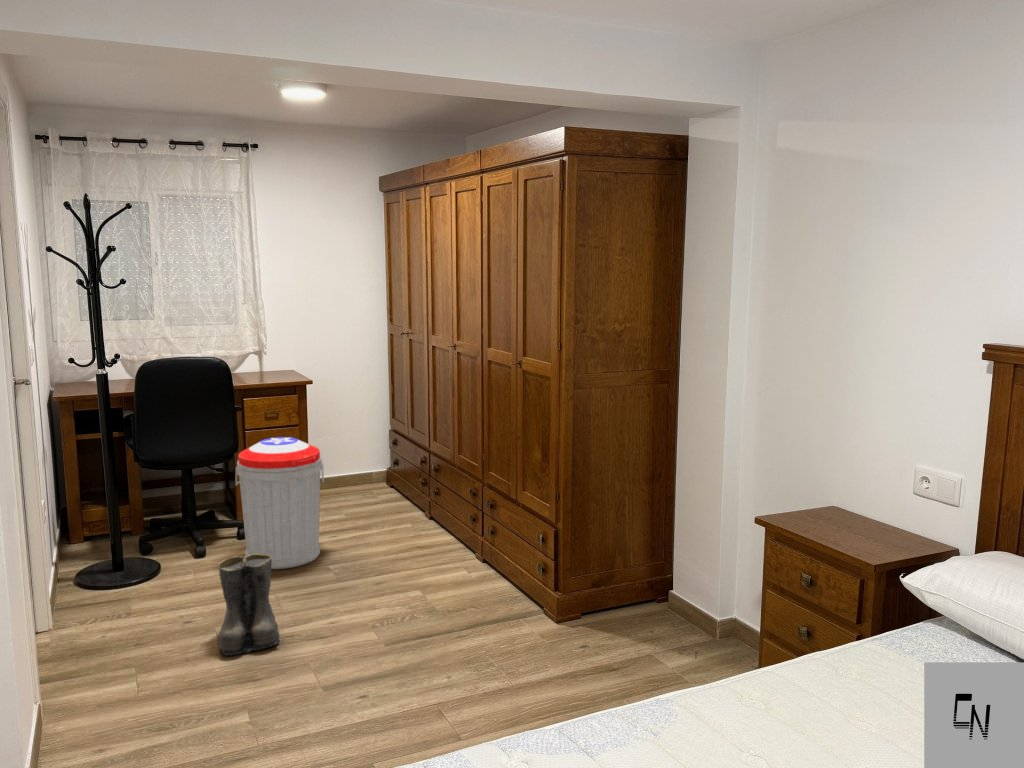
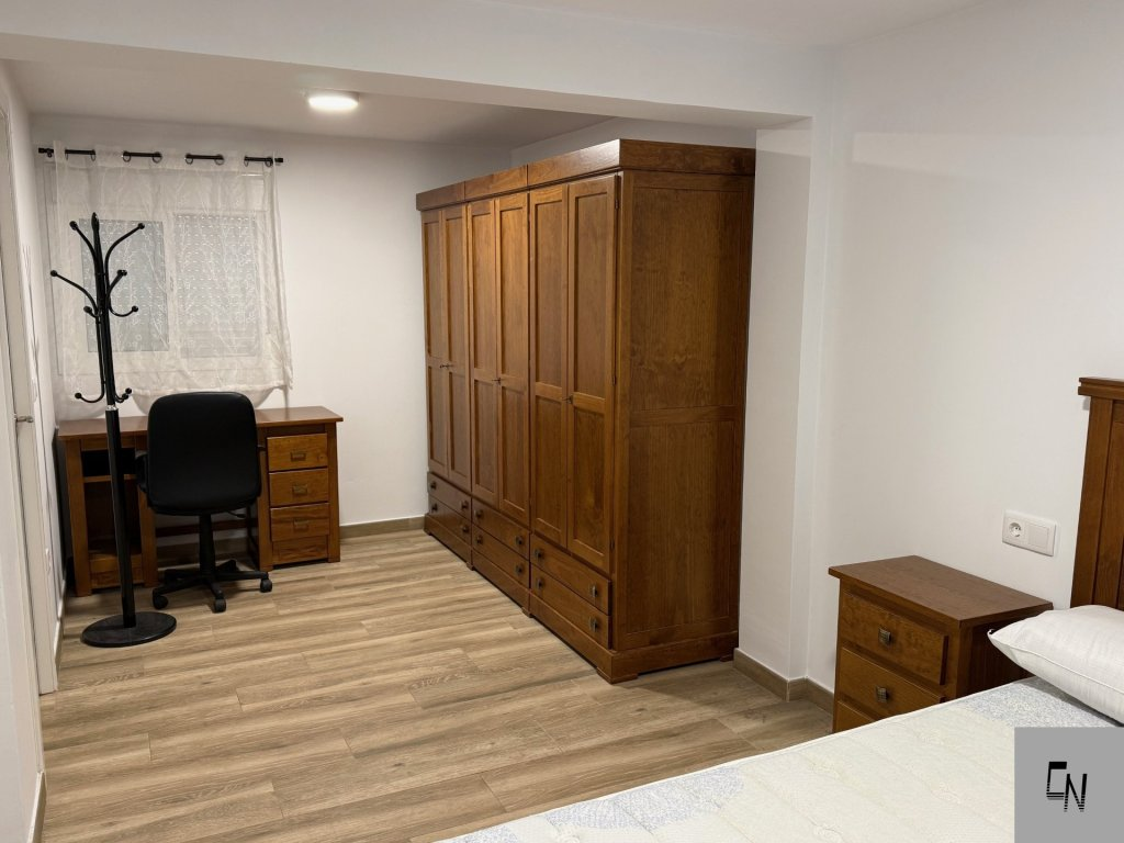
- boots [216,554,281,656]
- trash can [234,436,325,570]
